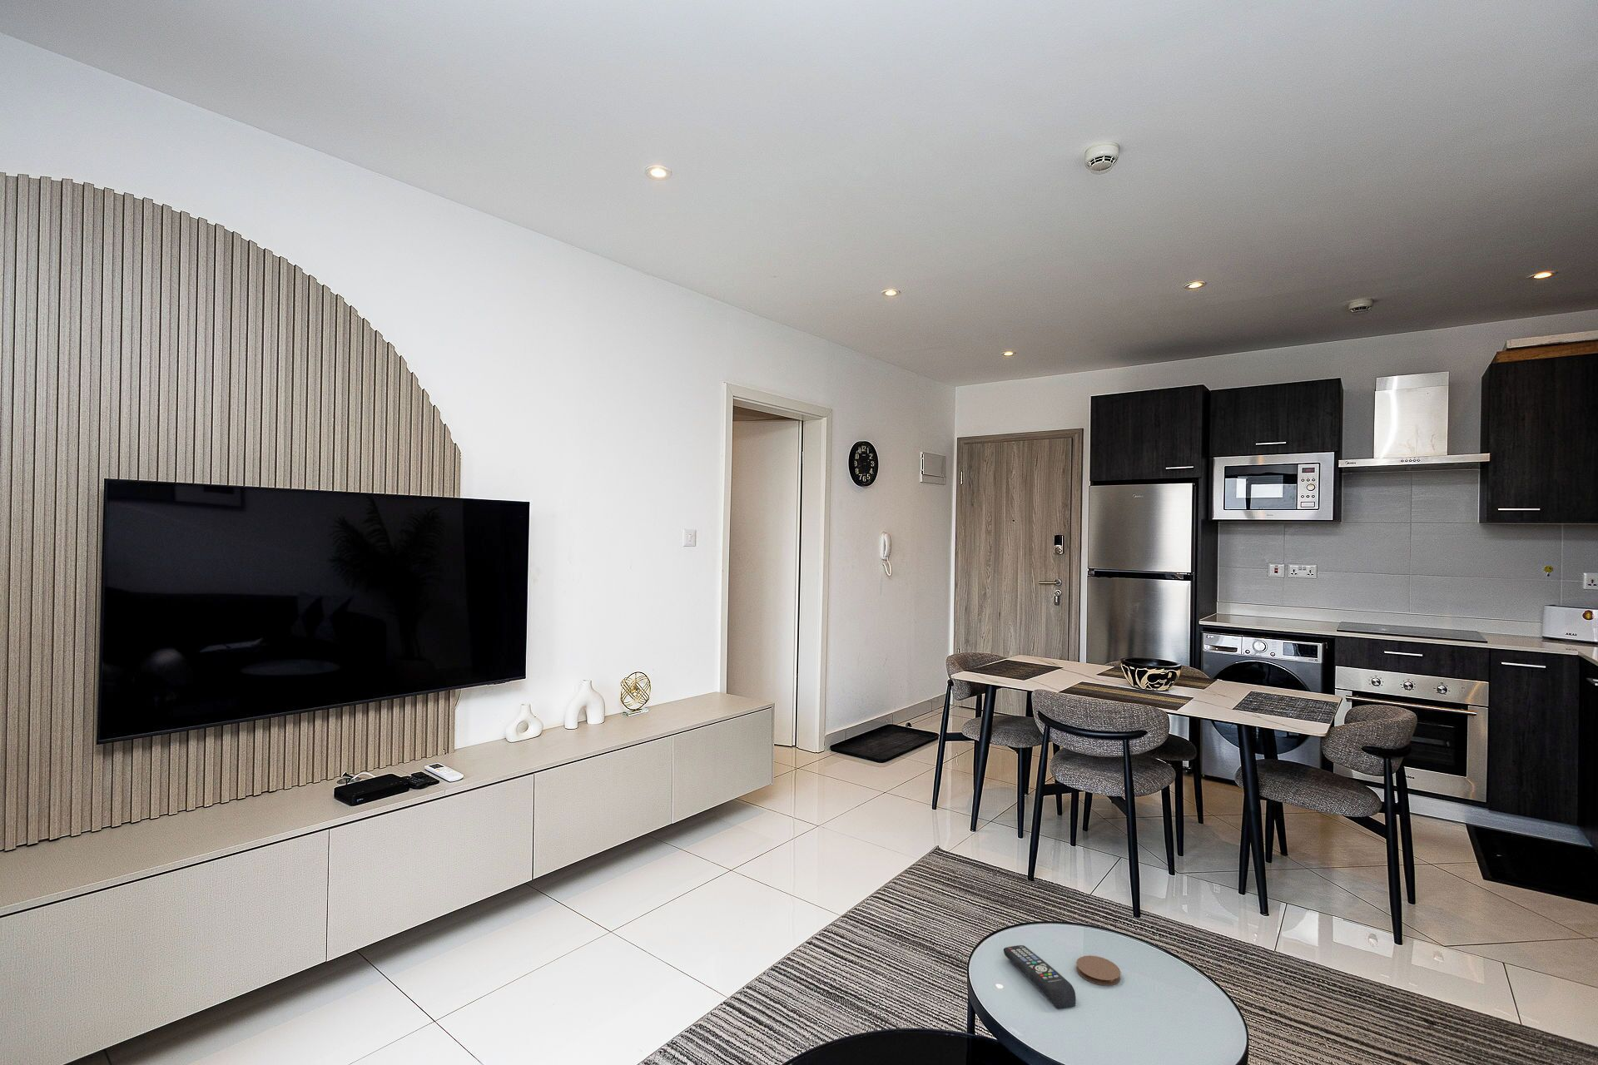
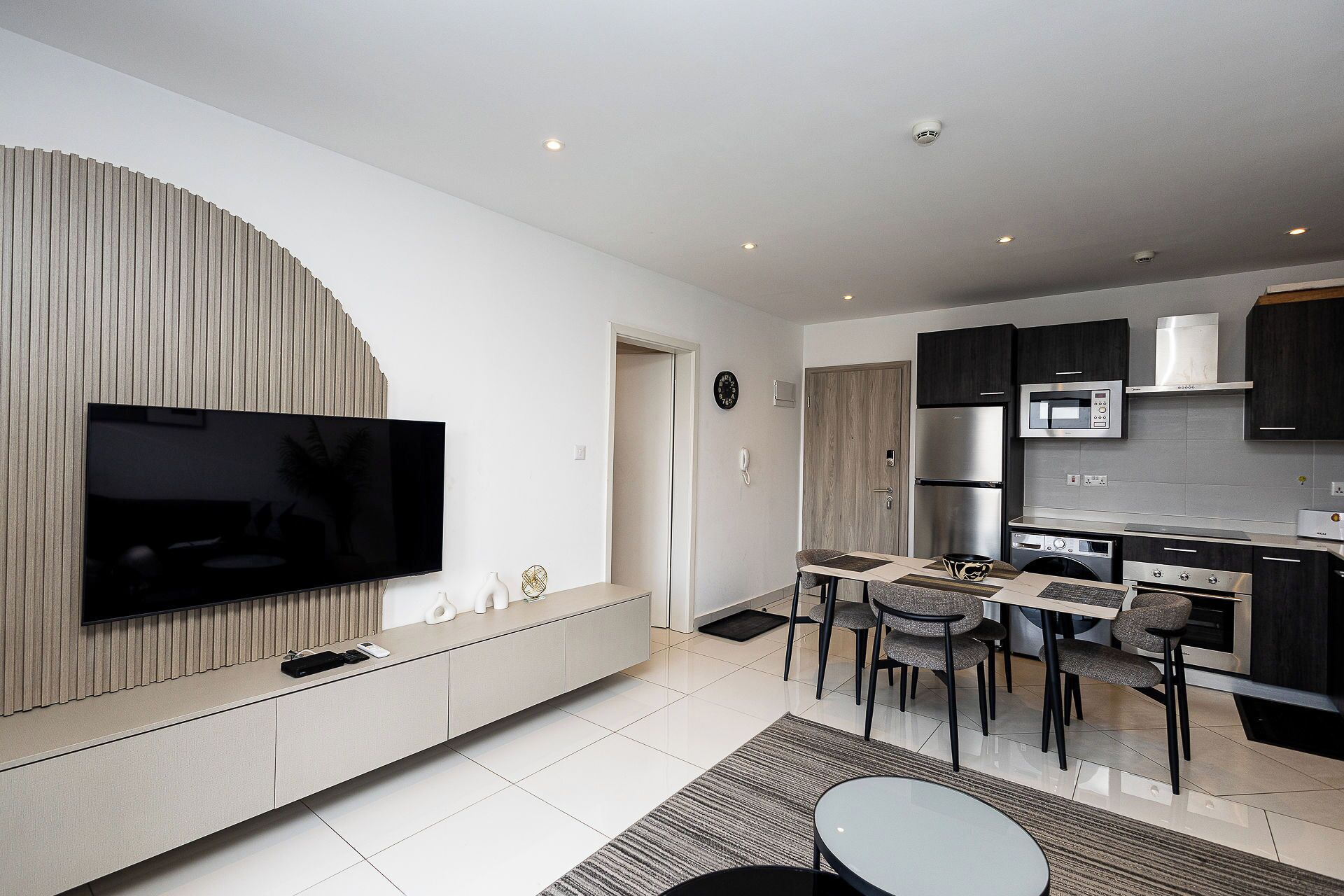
- remote control [1004,944,1077,1009]
- coaster [1075,956,1121,987]
